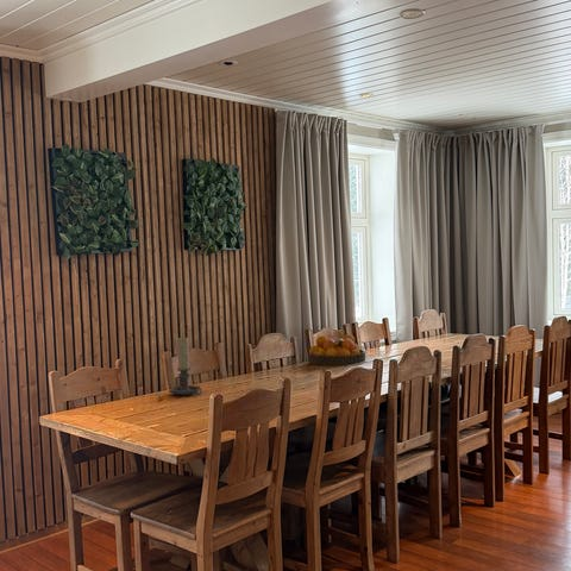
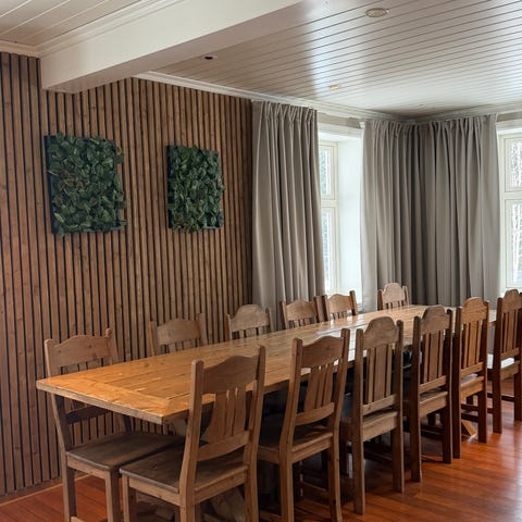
- candle holder [169,335,203,397]
- fruit bowl [308,333,366,366]
